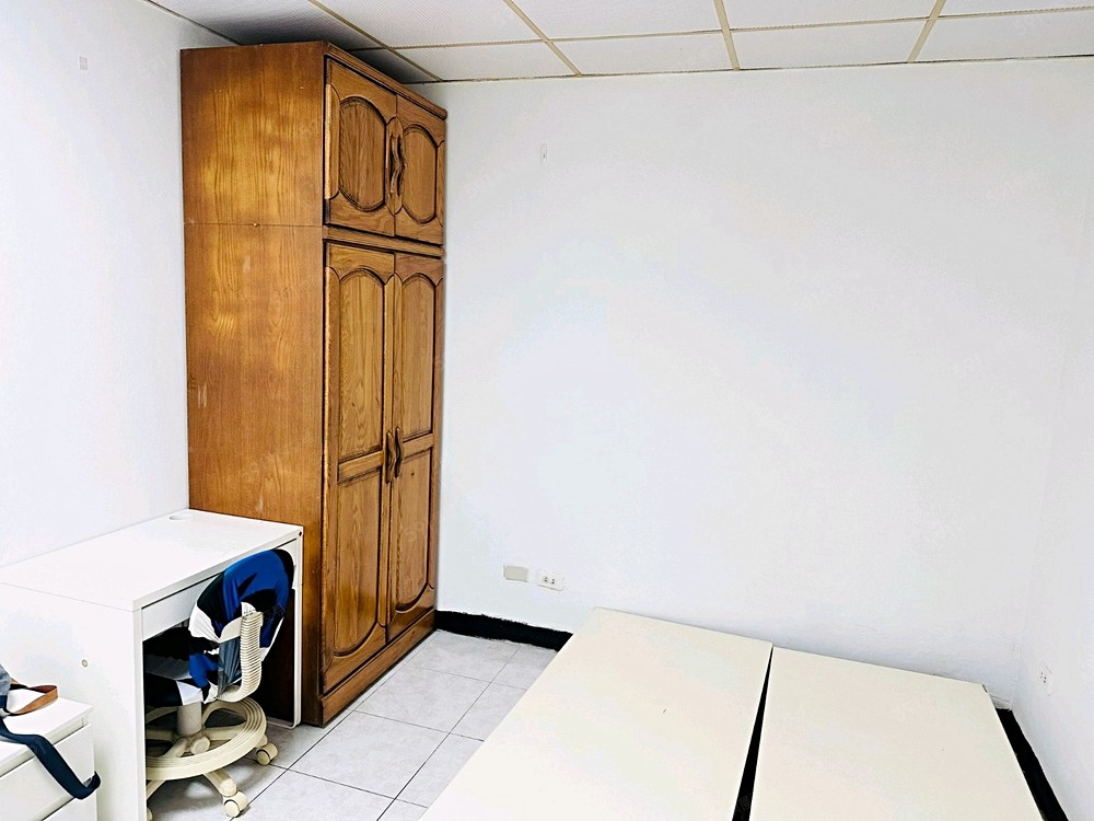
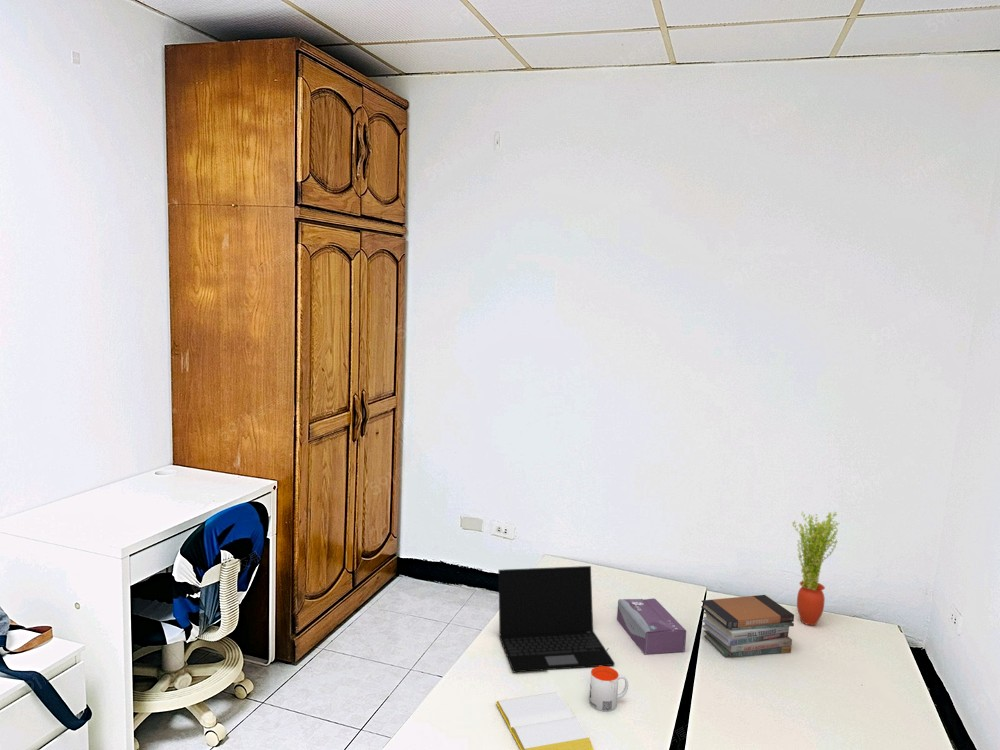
+ mug [588,666,629,713]
+ potted plant [791,510,840,626]
+ notepad [495,691,595,750]
+ laptop [497,565,616,673]
+ book stack [700,594,795,659]
+ tissue box [616,597,687,655]
